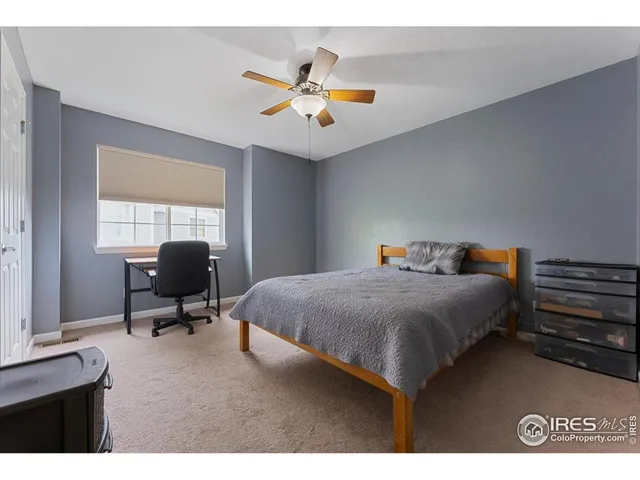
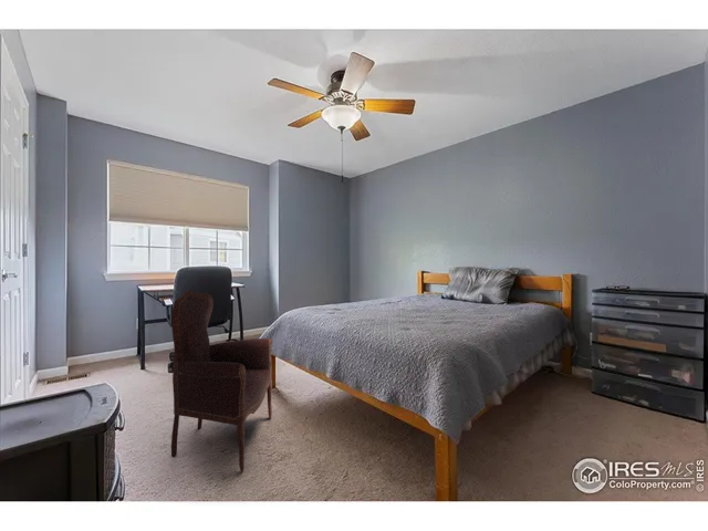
+ armchair [170,290,273,472]
